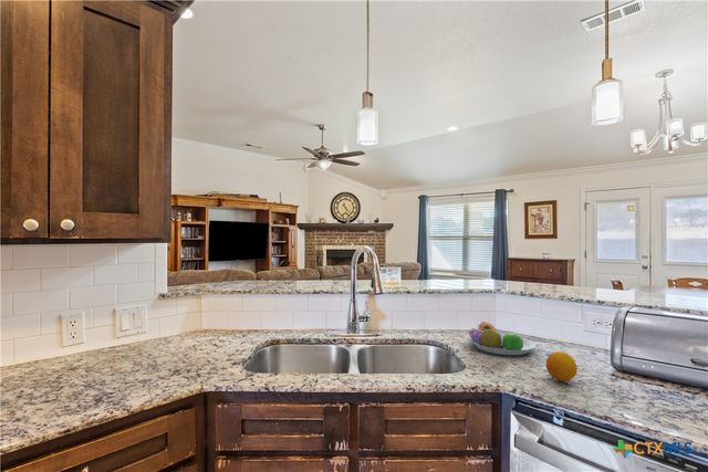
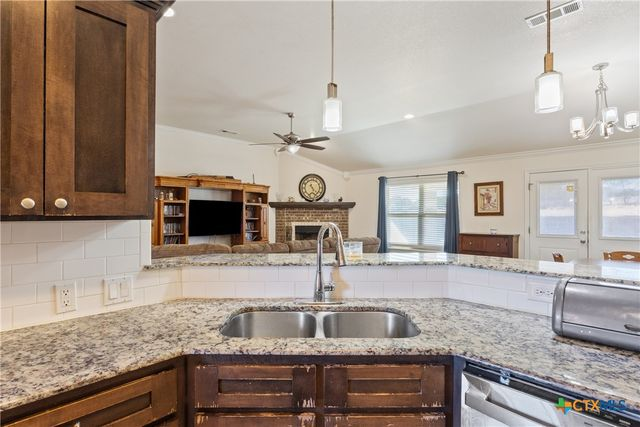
- fruit [544,350,579,382]
- fruit bowl [468,321,538,356]
